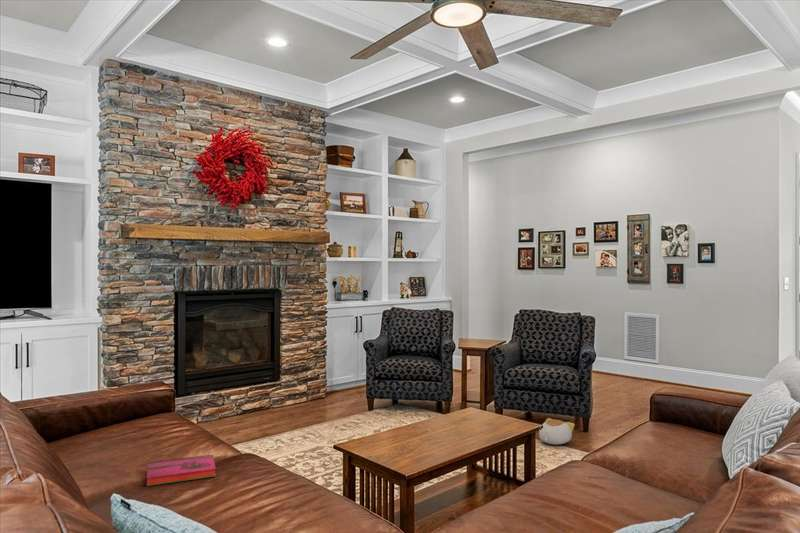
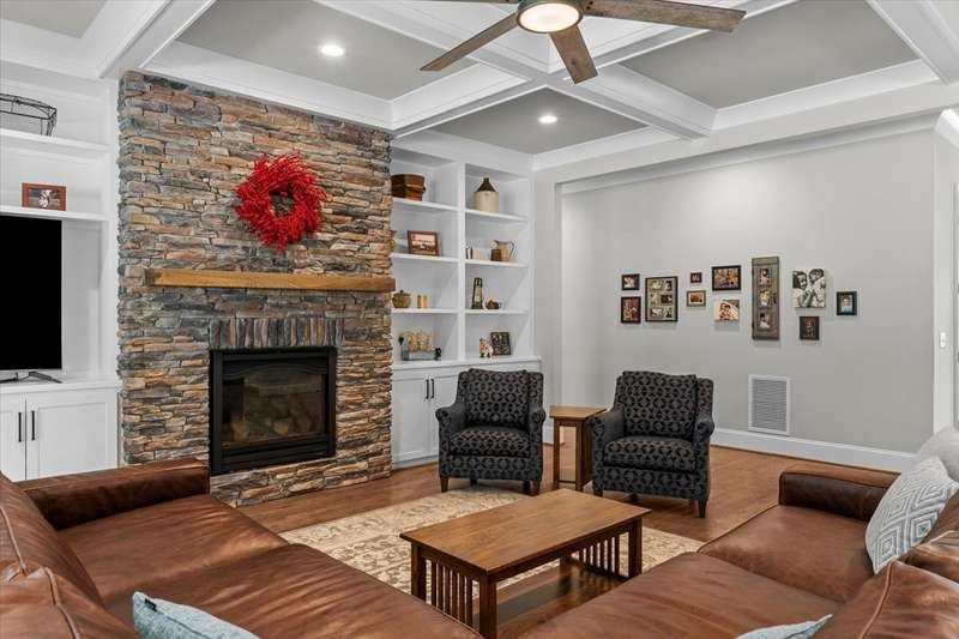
- hardback book [146,453,217,487]
- plush toy [538,417,575,445]
